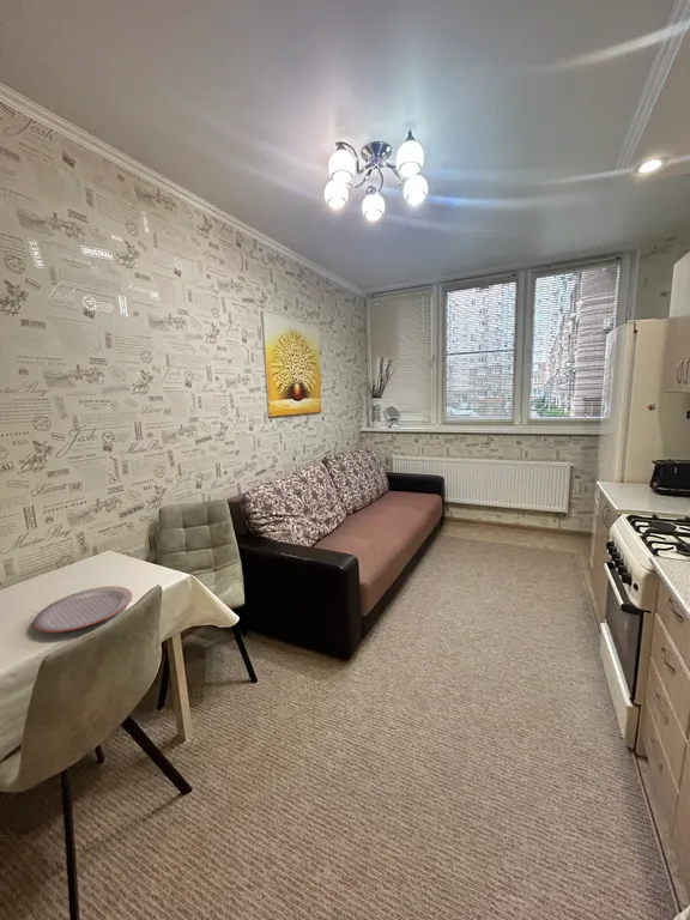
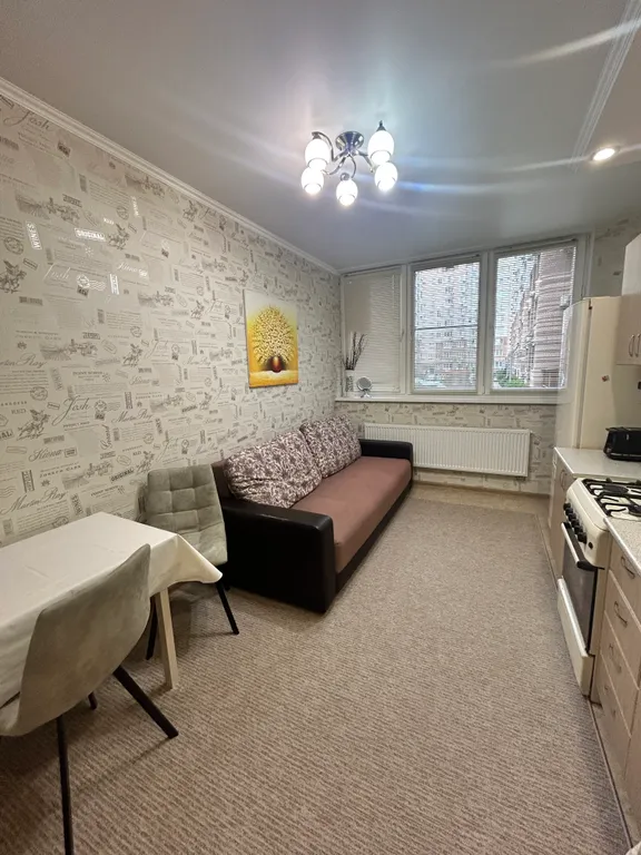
- plate [32,585,133,634]
